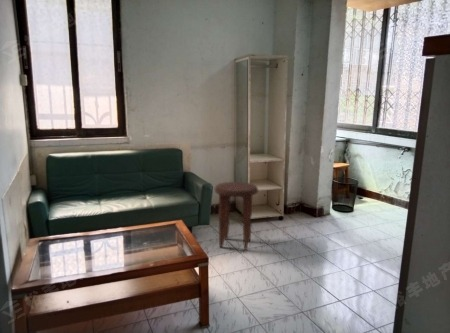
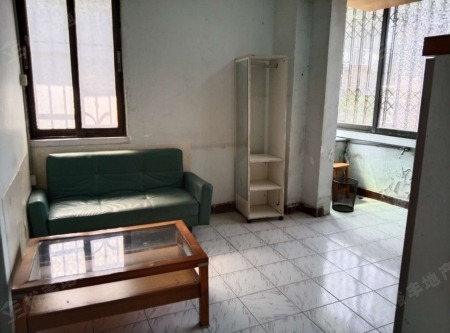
- side table [214,181,259,251]
